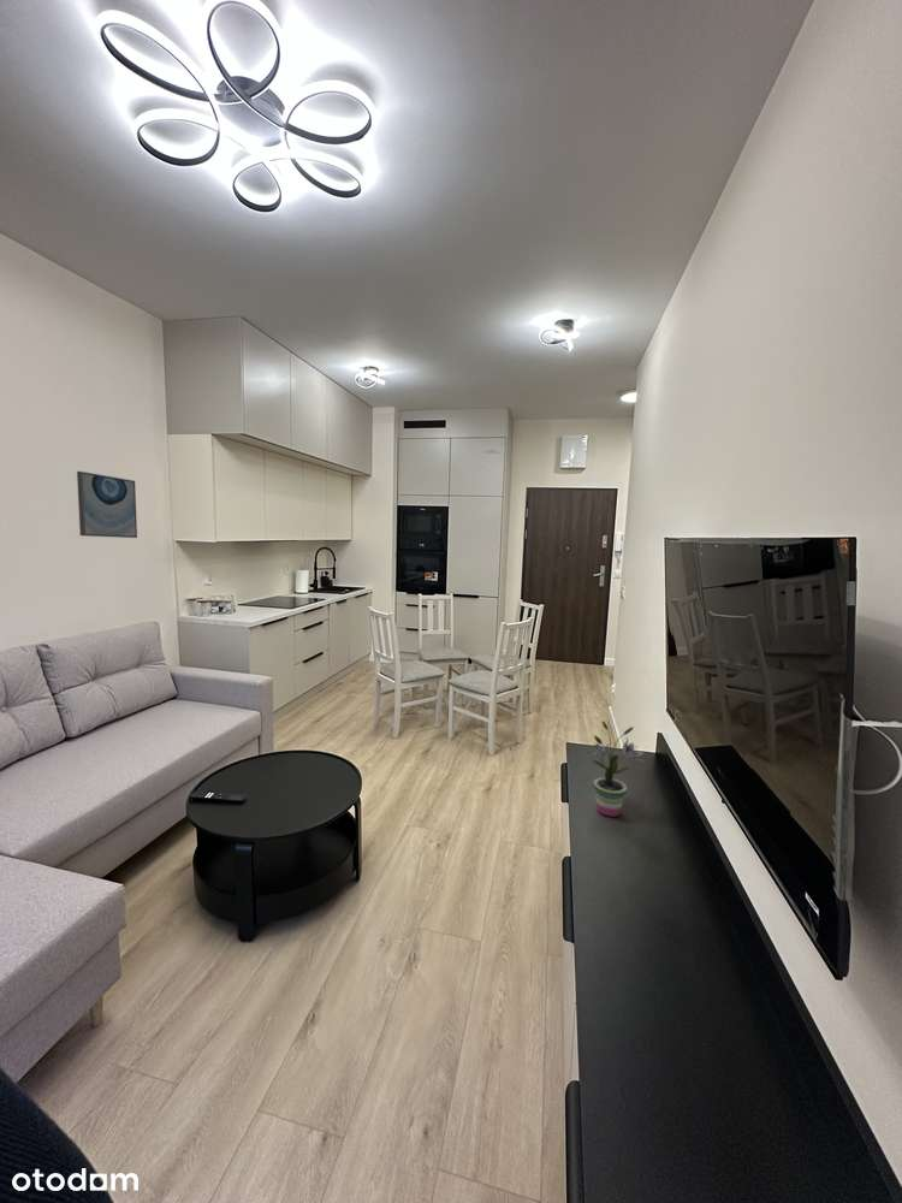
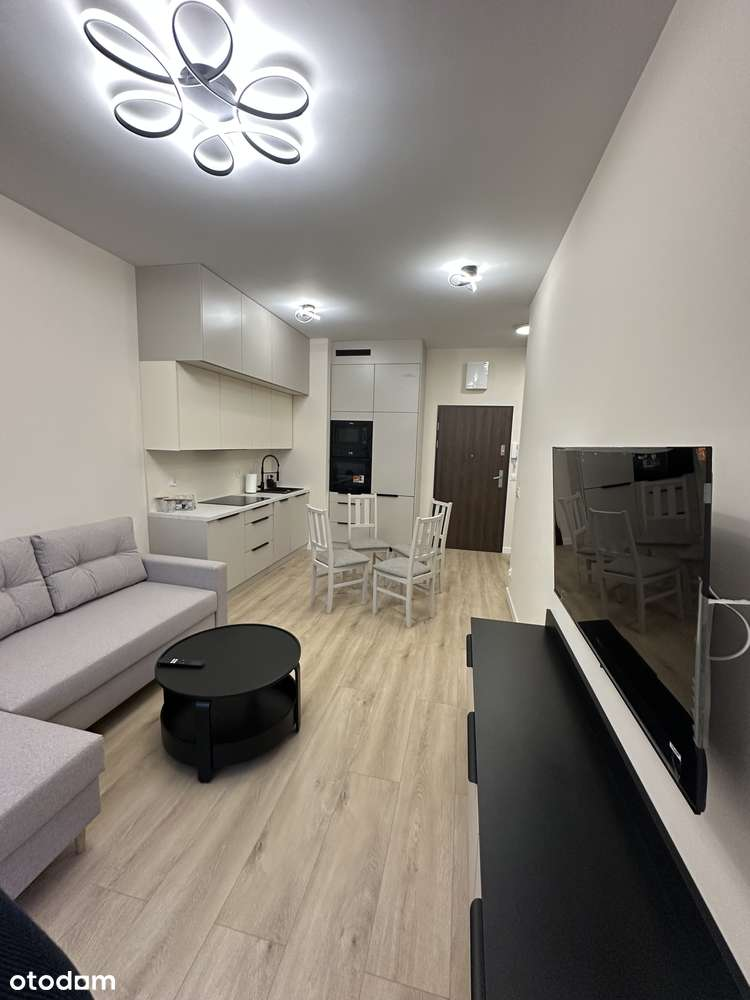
- potted plant [584,719,646,818]
- wall art [76,470,138,539]
